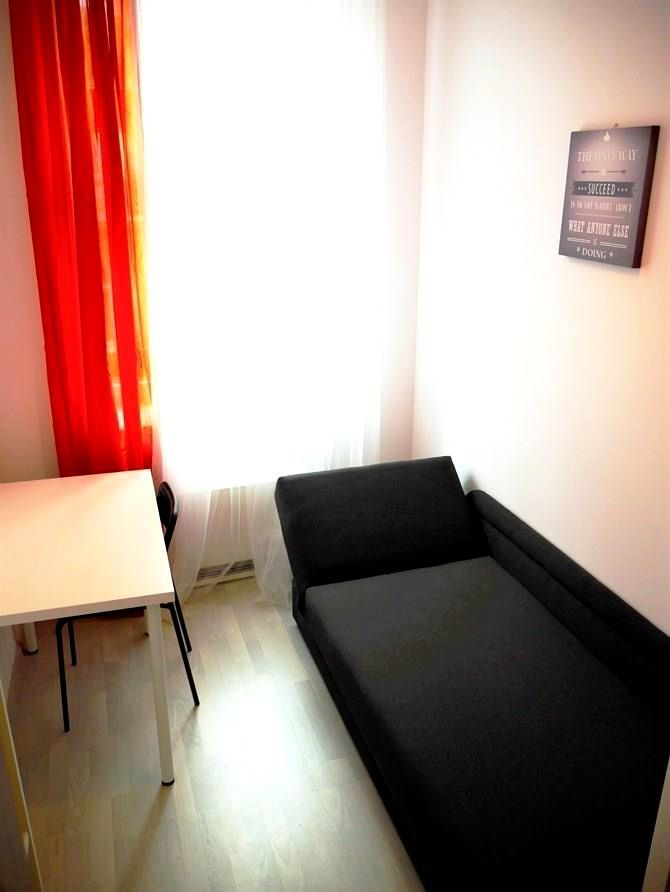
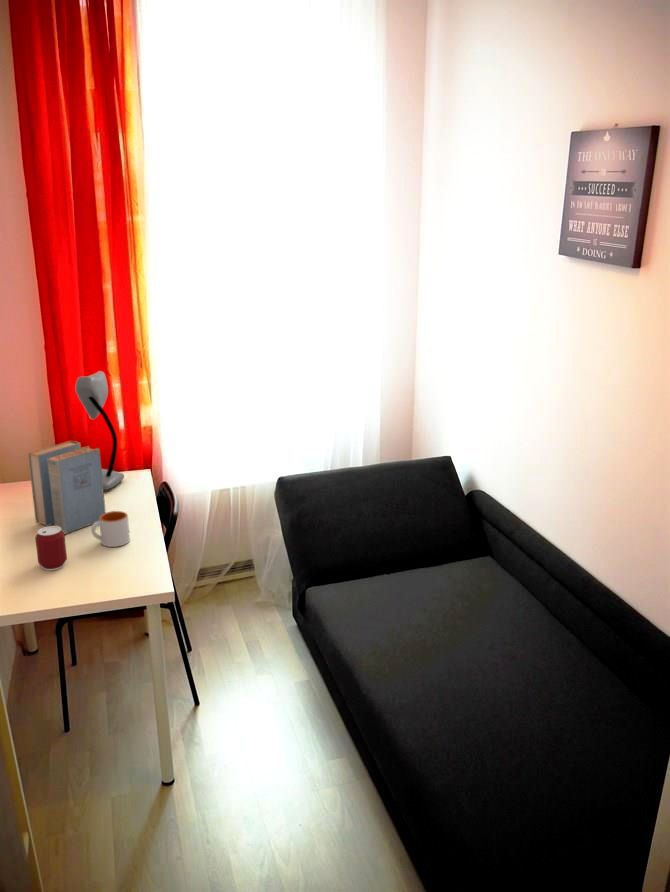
+ can [34,525,68,571]
+ book [27,440,107,535]
+ desk lamp [74,370,125,491]
+ mug [90,510,131,548]
